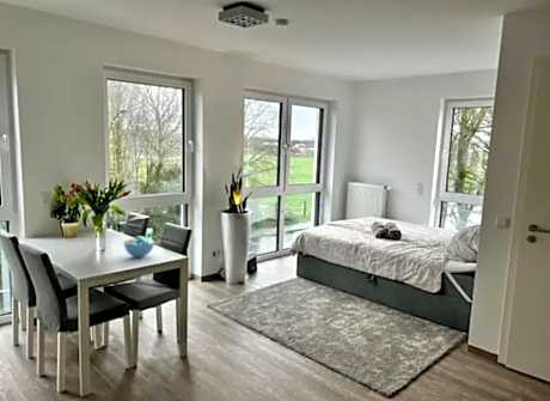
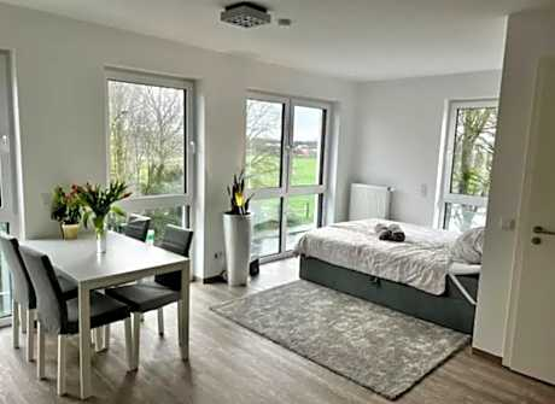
- bowl [123,235,155,259]
